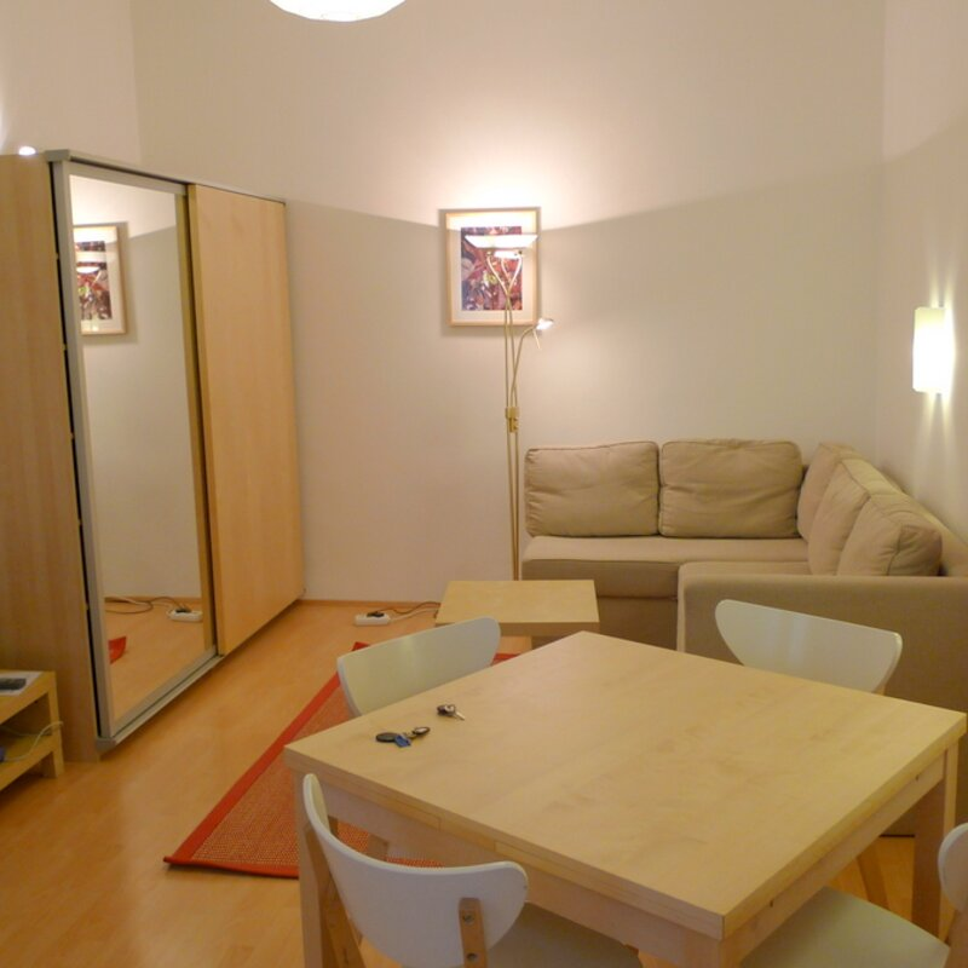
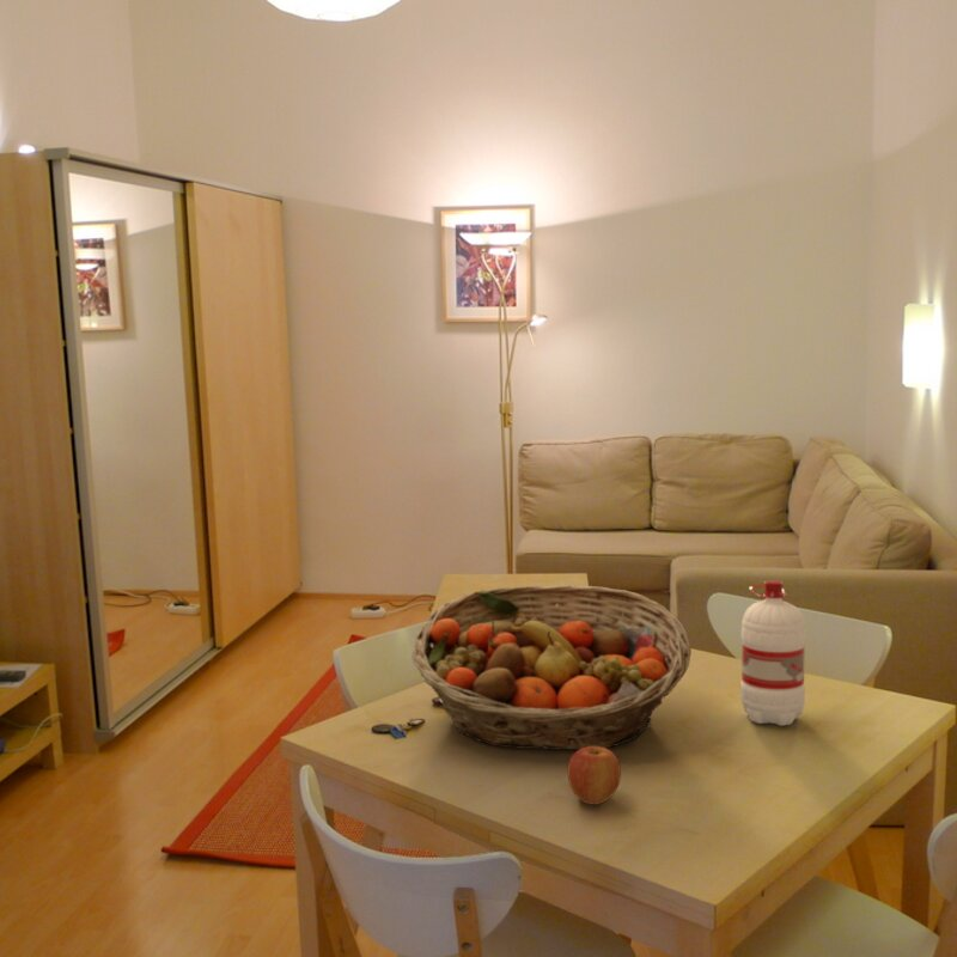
+ fruit basket [412,584,693,751]
+ water bottle [739,579,807,727]
+ apple [566,746,622,806]
